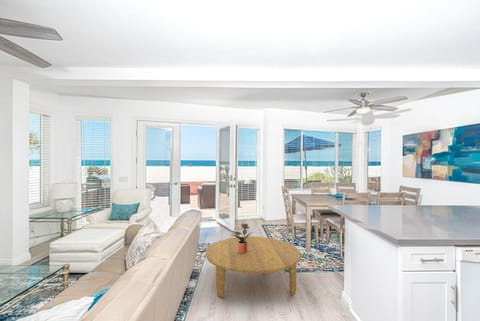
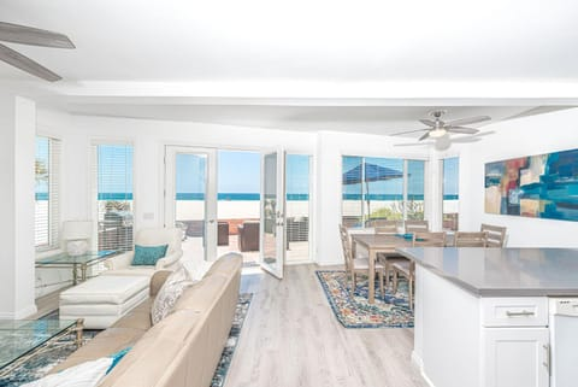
- potted plant [230,222,255,253]
- coffee table [205,236,301,299]
